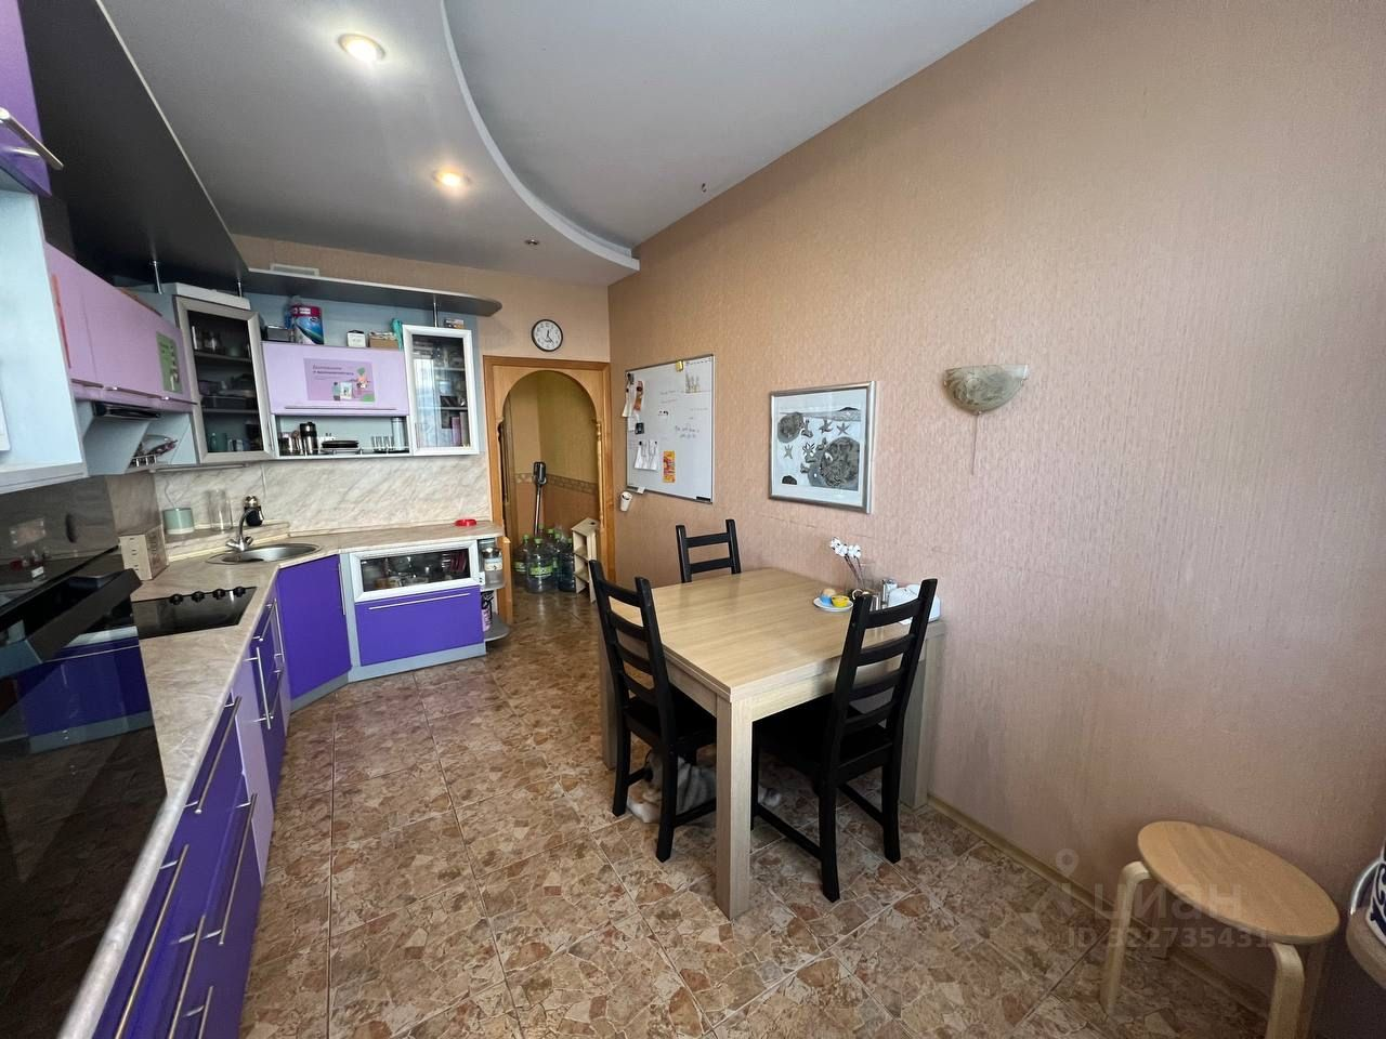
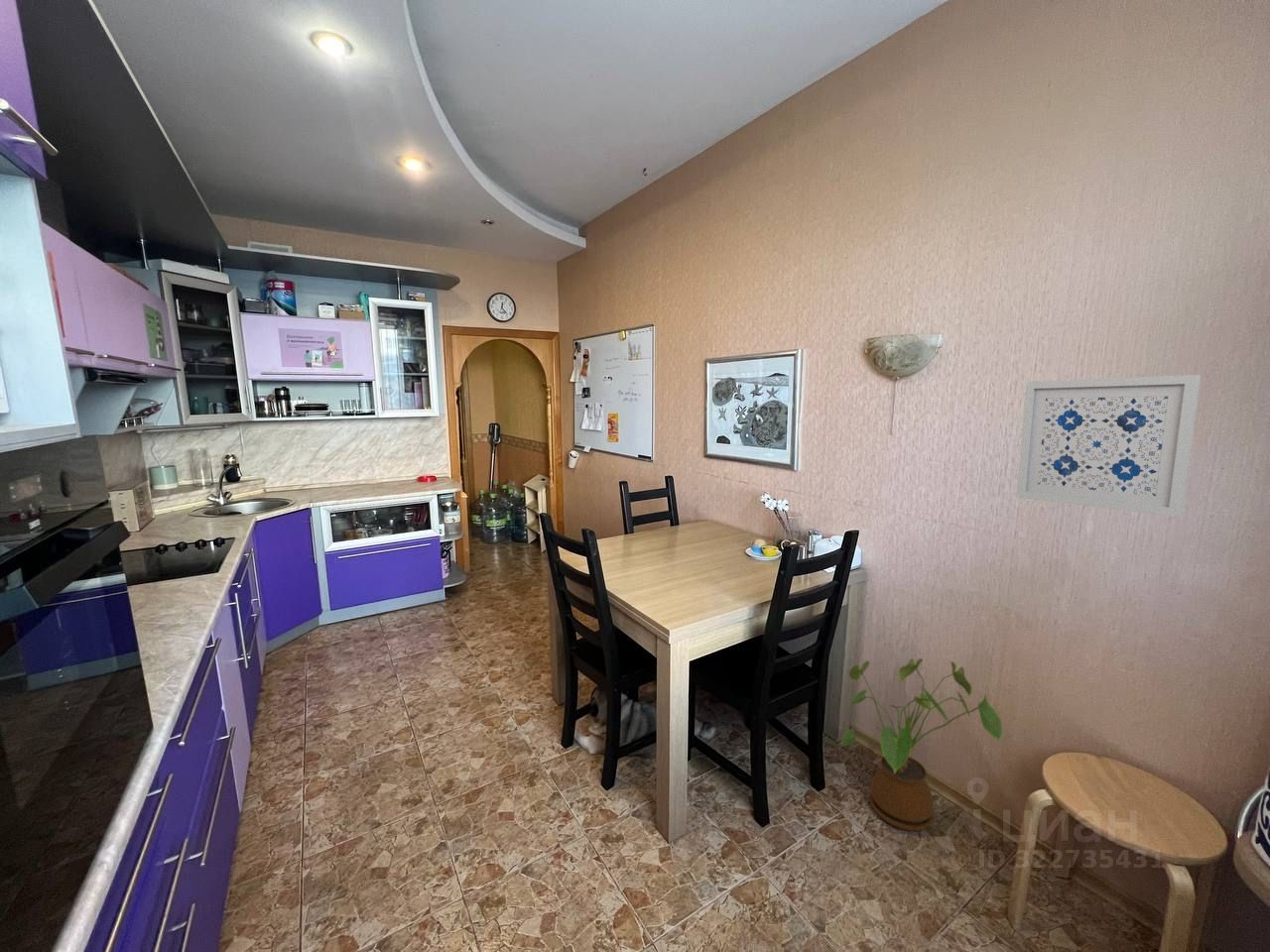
+ wall art [1015,374,1203,518]
+ house plant [839,657,1003,832]
